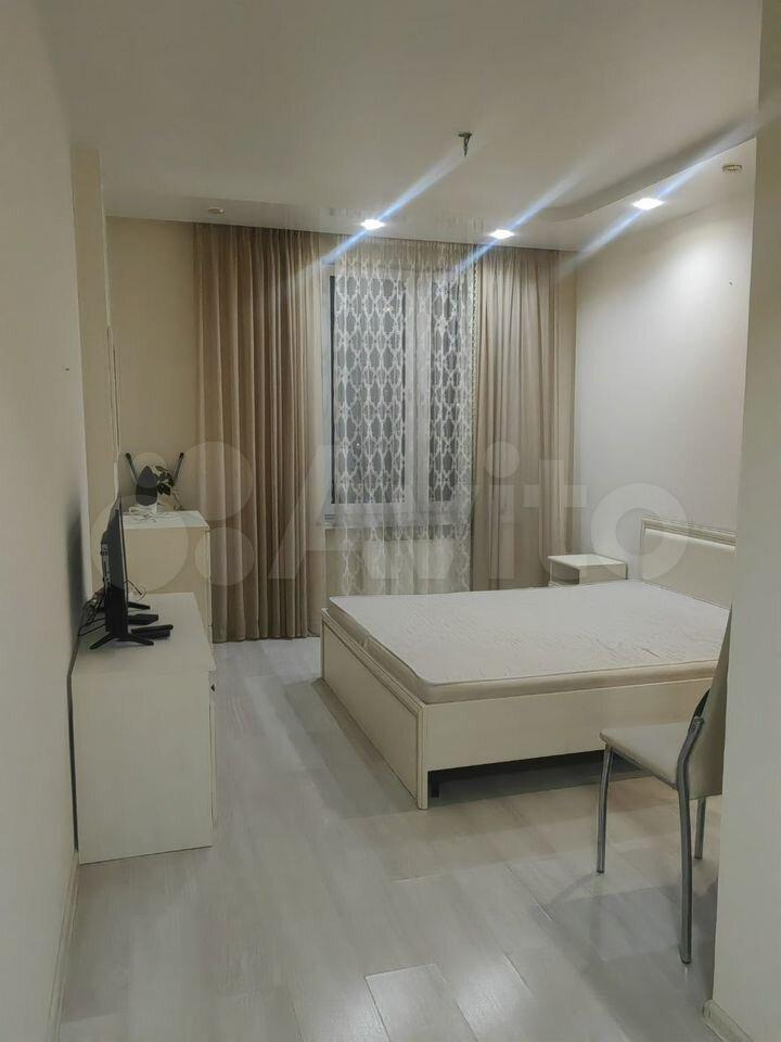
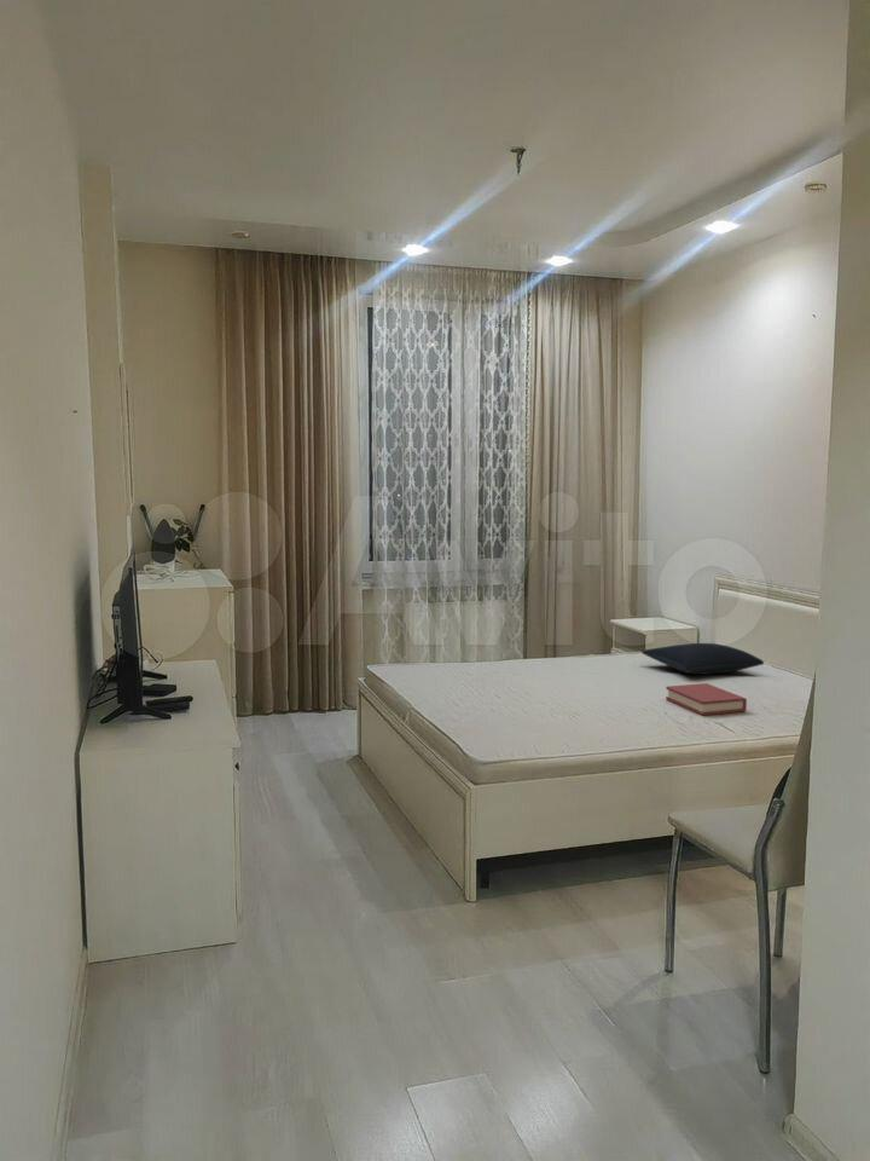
+ hardback book [665,682,748,716]
+ pillow [640,642,765,676]
